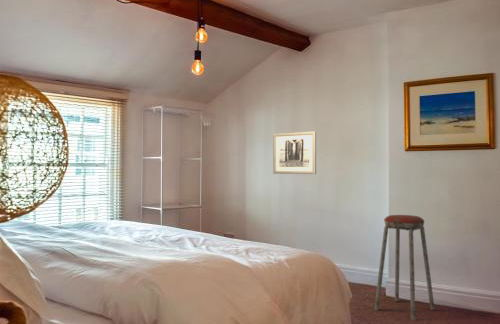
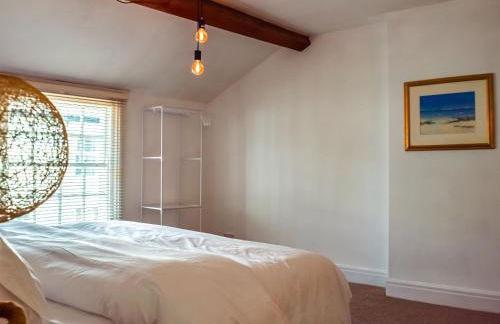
- wall art [272,130,317,175]
- music stool [373,214,436,322]
